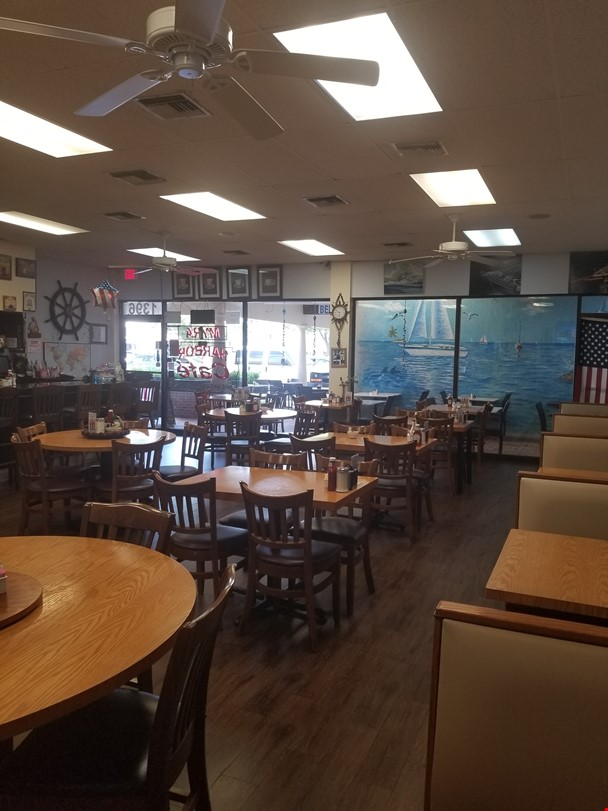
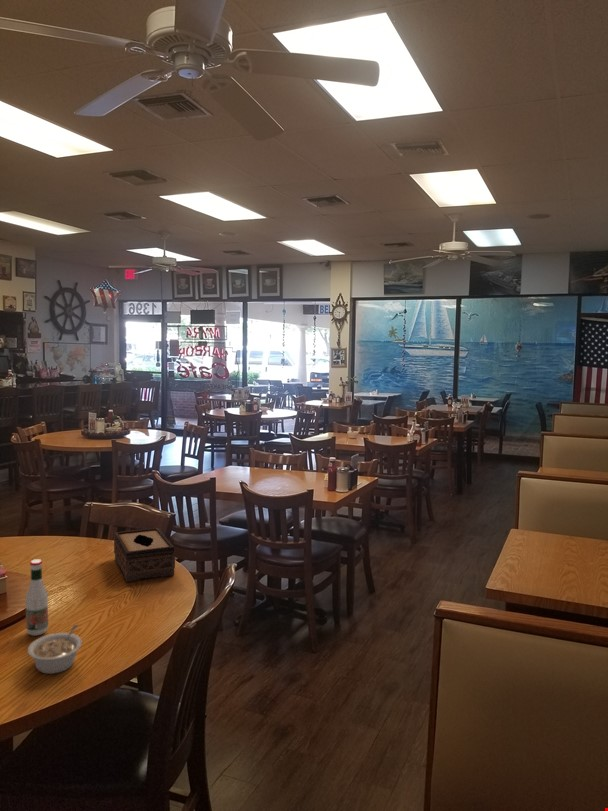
+ legume [27,624,83,675]
+ tissue box [113,527,176,583]
+ tabasco sauce [25,558,49,637]
